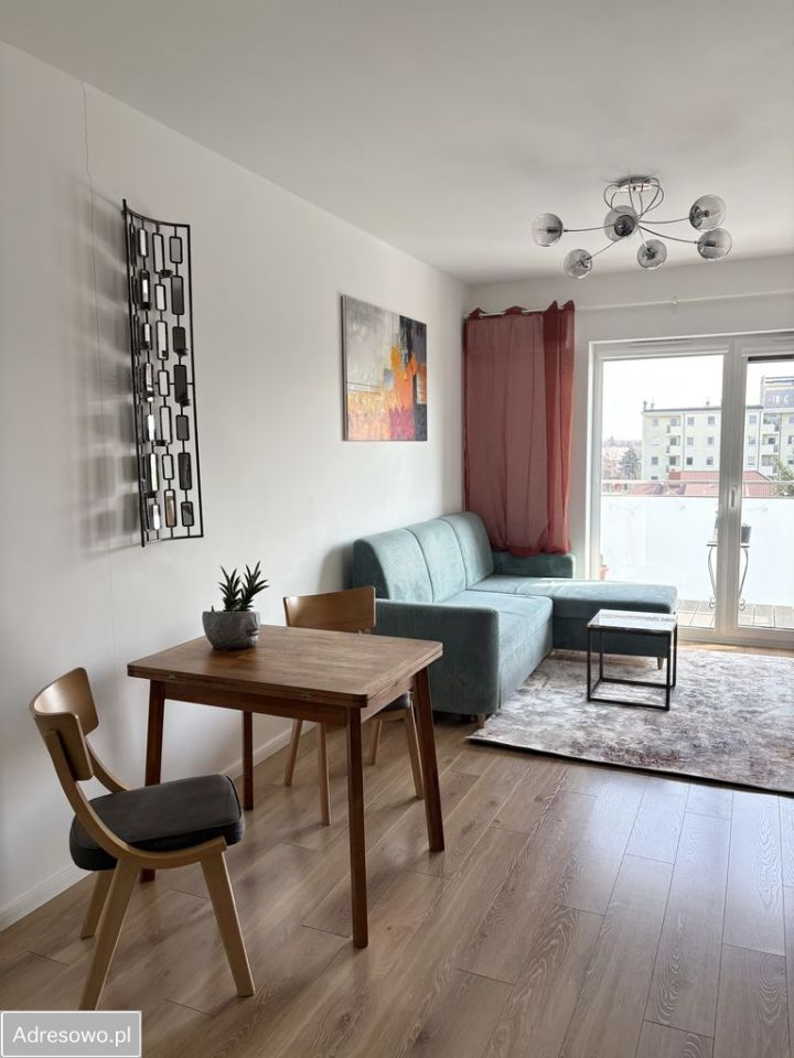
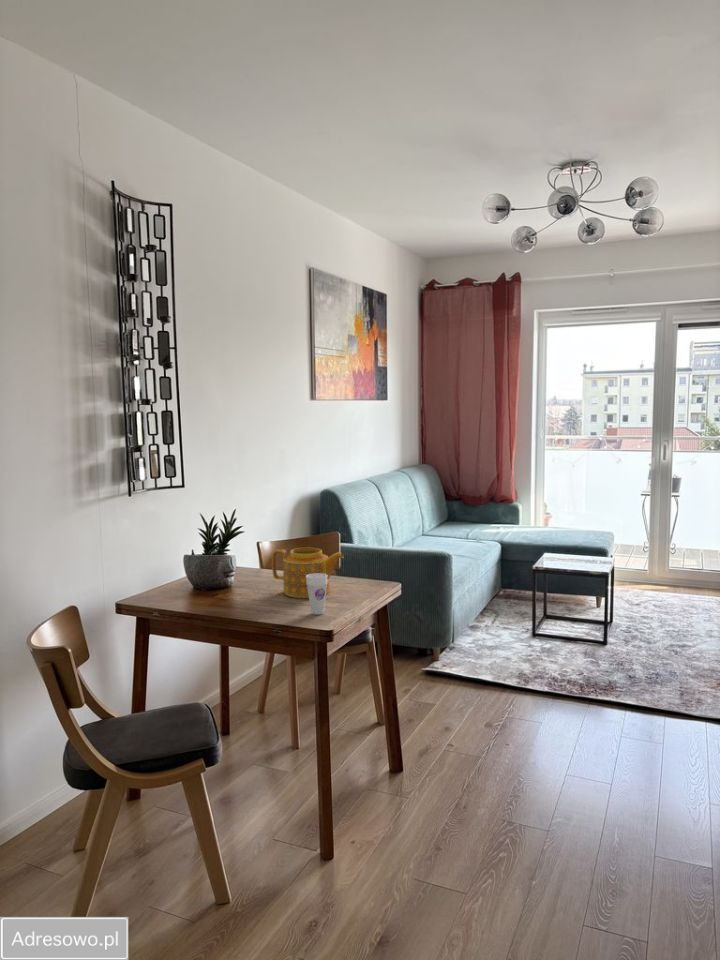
+ cup [306,573,328,616]
+ teapot [271,547,345,599]
